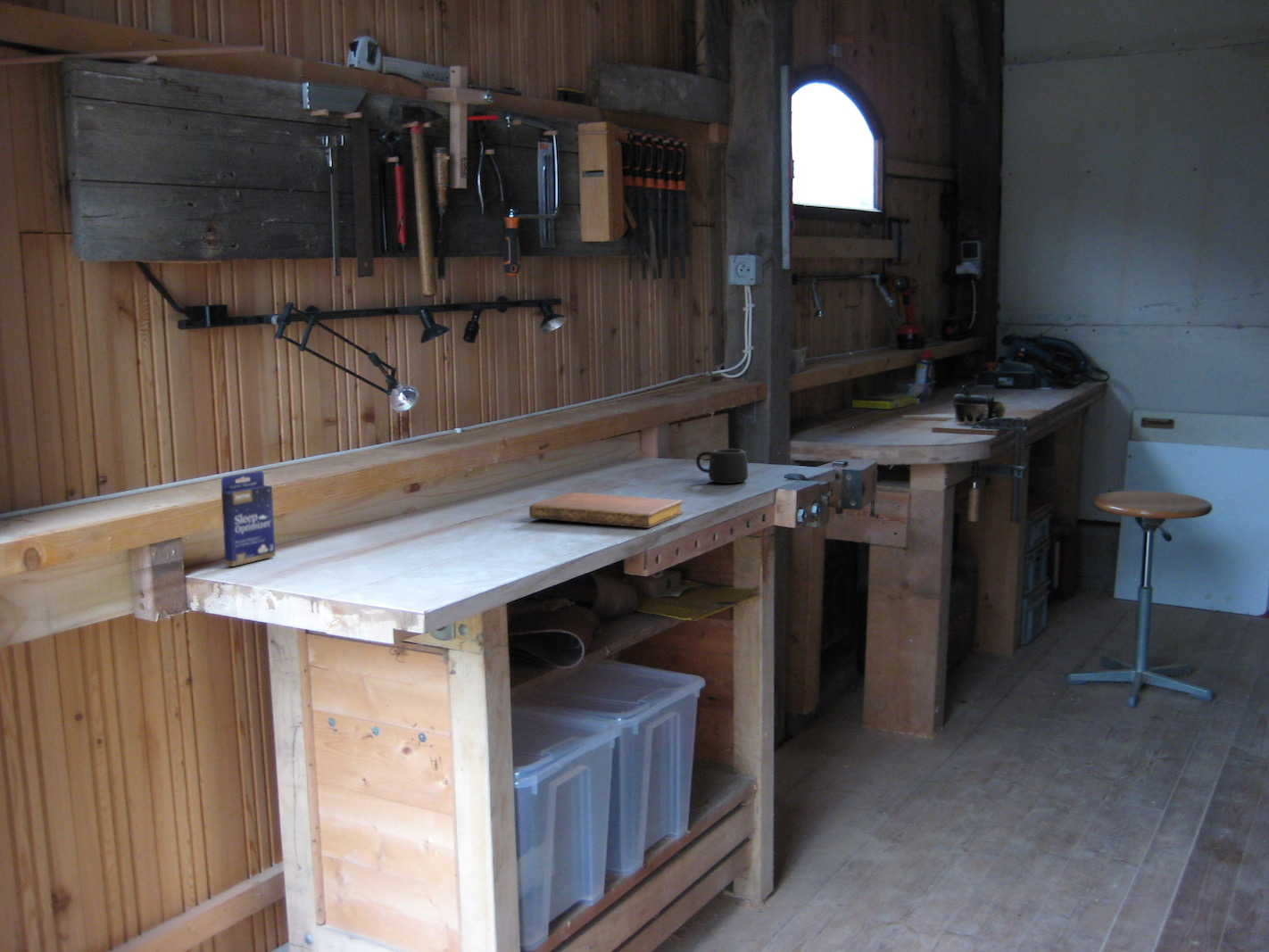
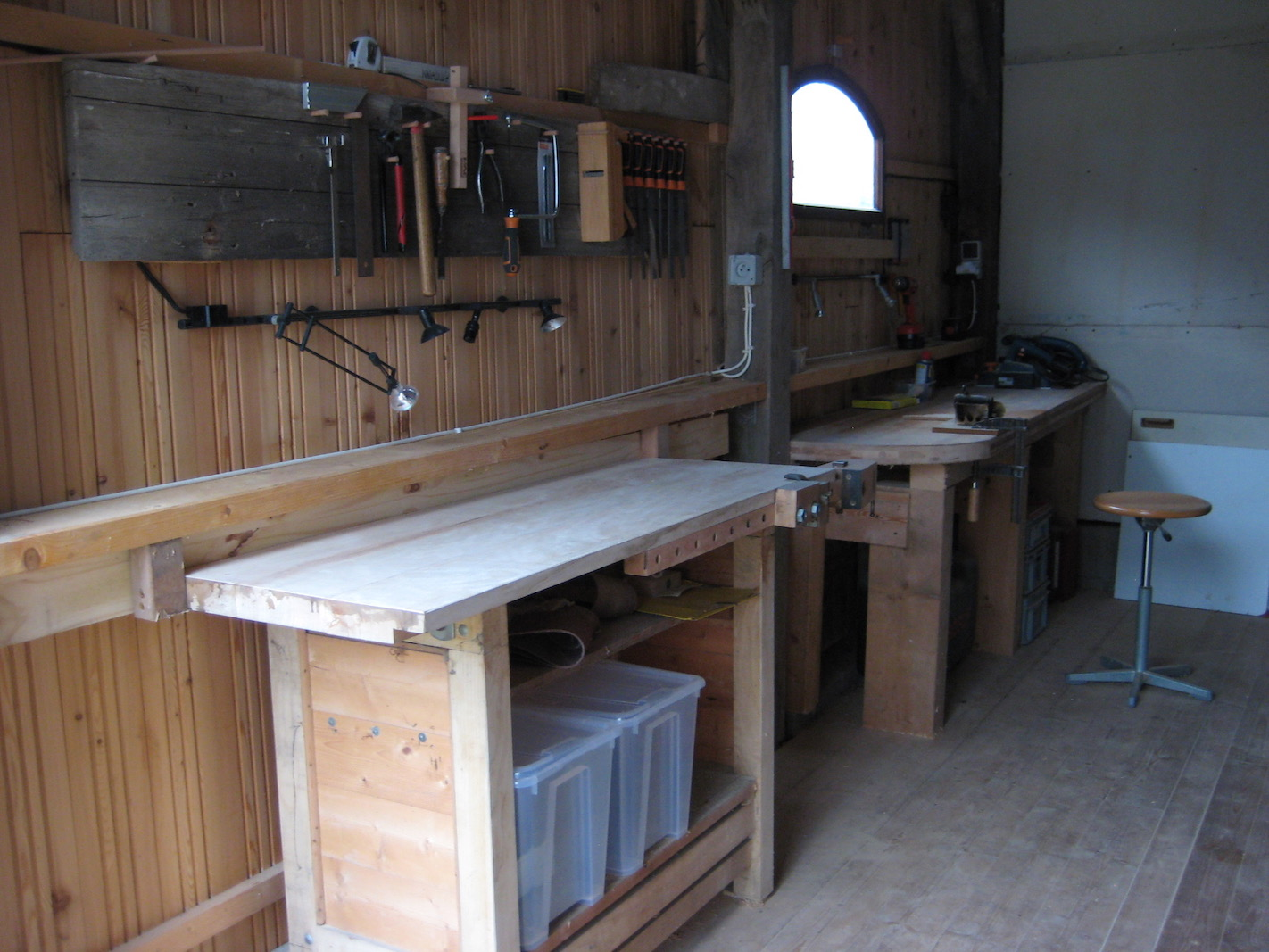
- small box [220,470,276,567]
- mug [695,448,749,484]
- notebook [528,492,684,529]
